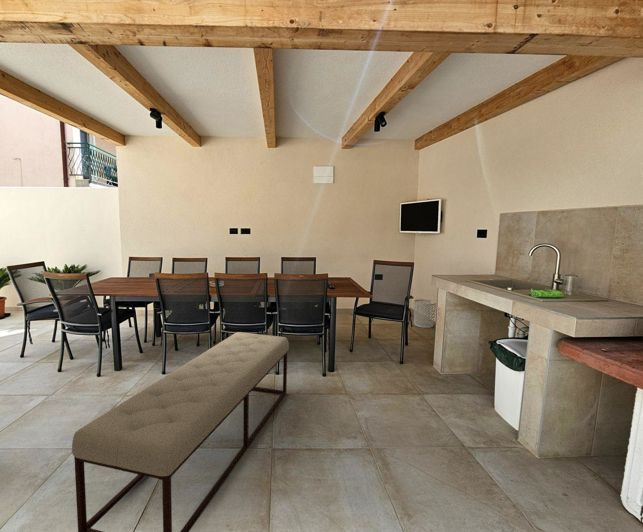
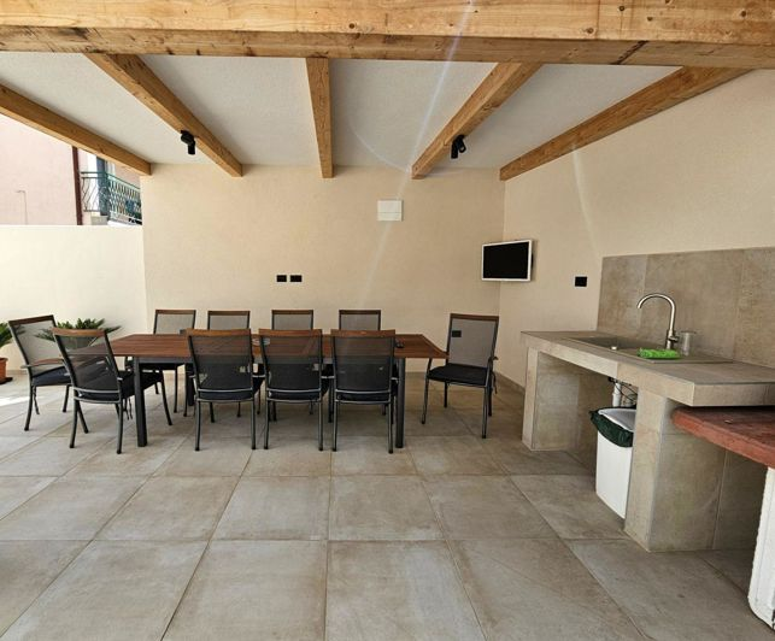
- bench [71,331,290,532]
- waste bin [413,298,437,329]
